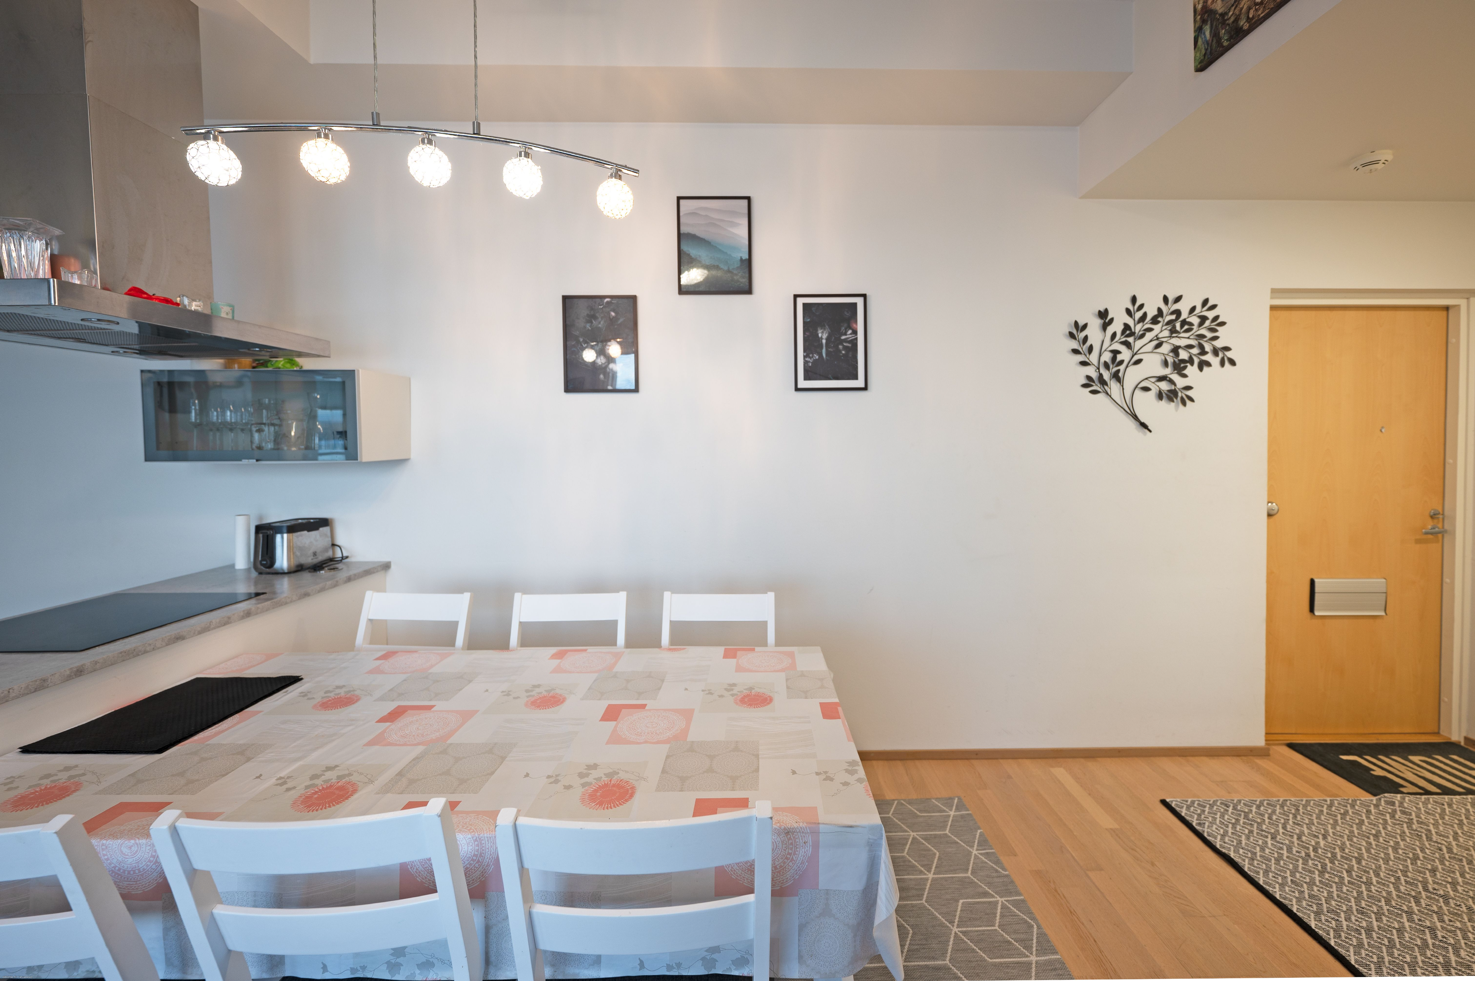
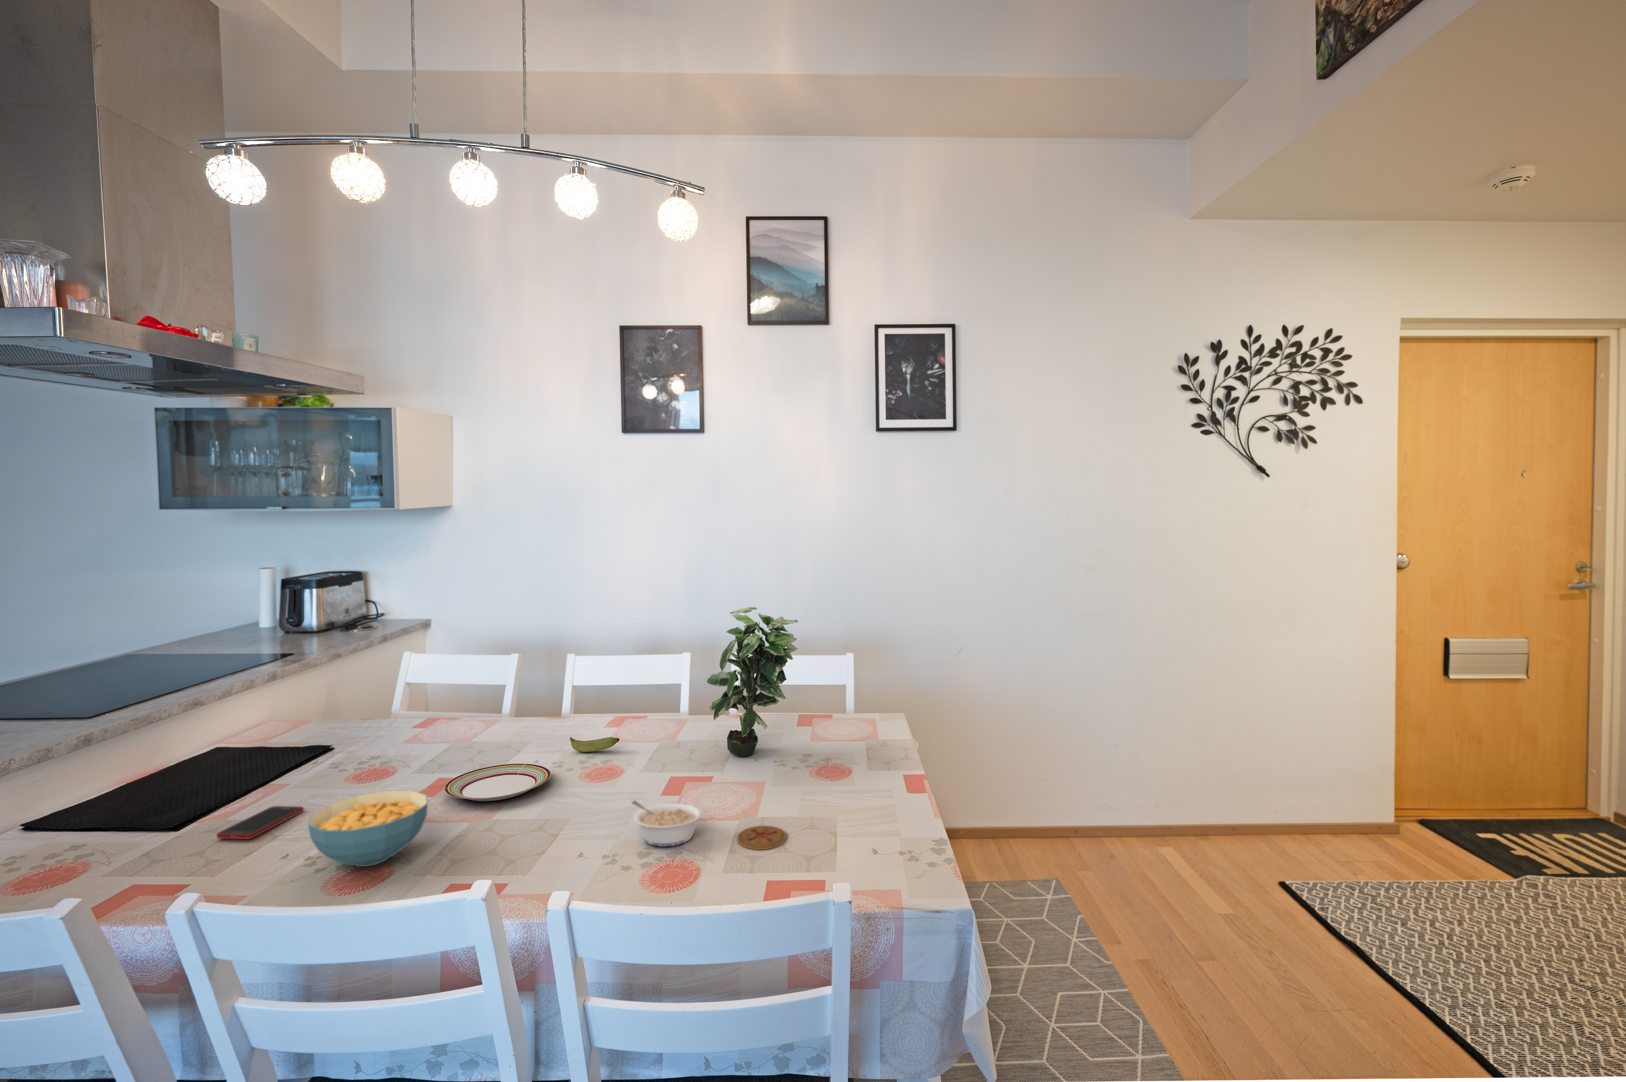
+ cereal bowl [308,790,429,867]
+ plate [444,763,552,802]
+ potted plant [706,606,799,757]
+ cell phone [216,805,304,839]
+ coaster [736,825,787,850]
+ legume [631,801,703,847]
+ banana [570,737,619,752]
